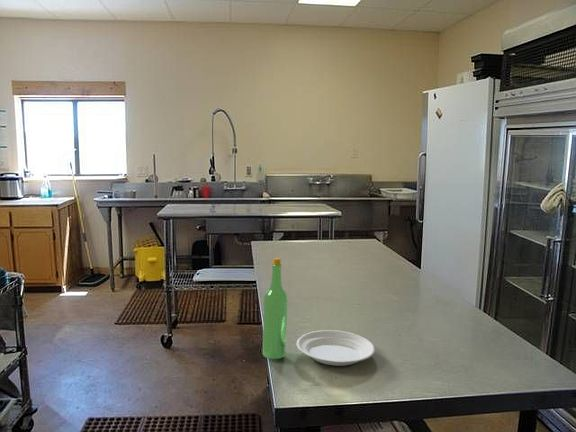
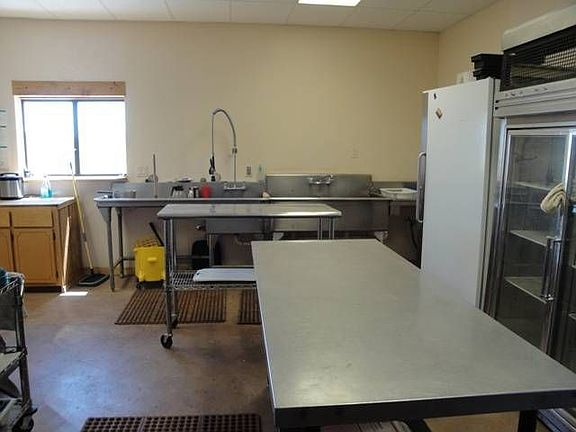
- plate [262,257,376,367]
